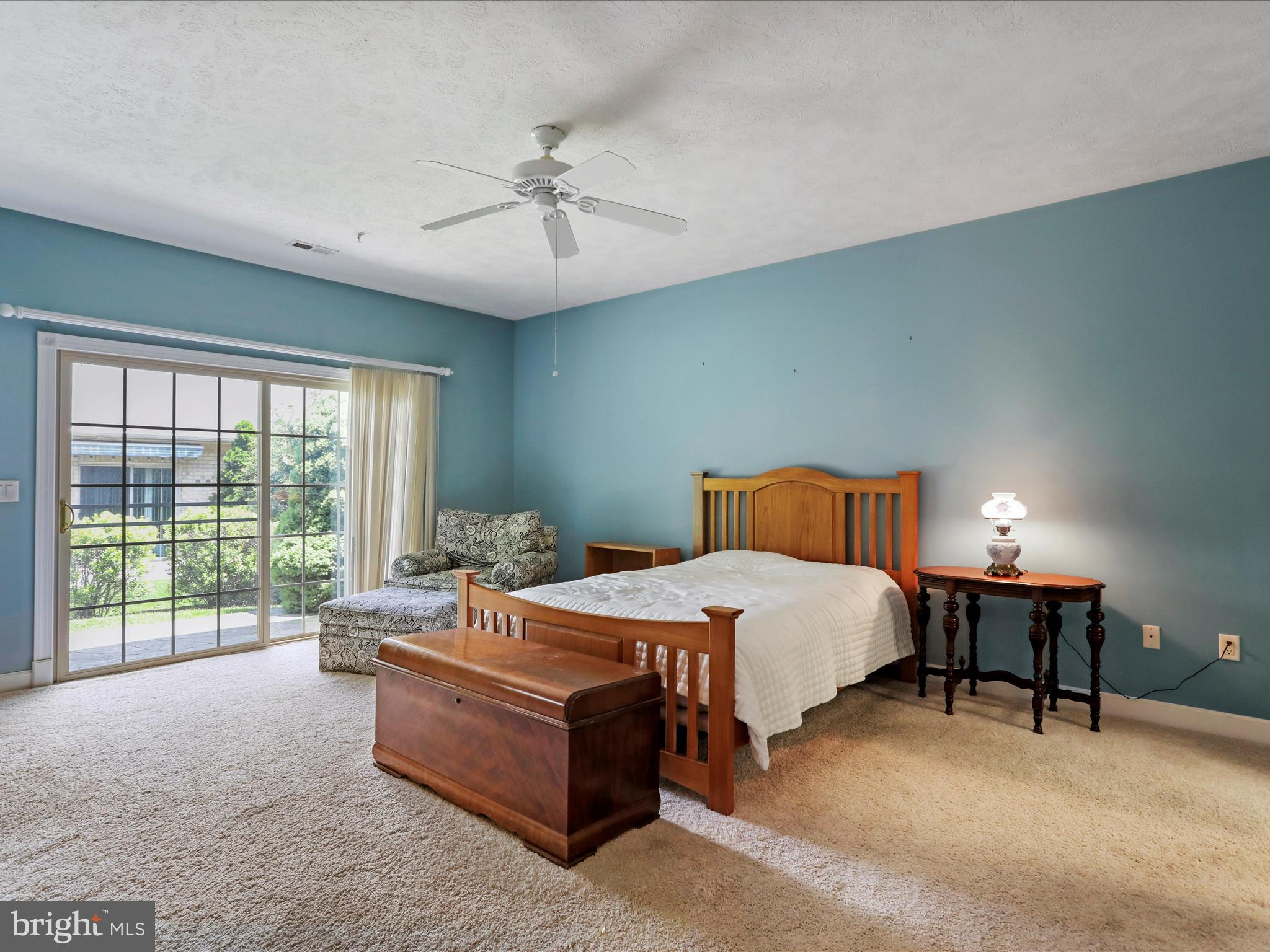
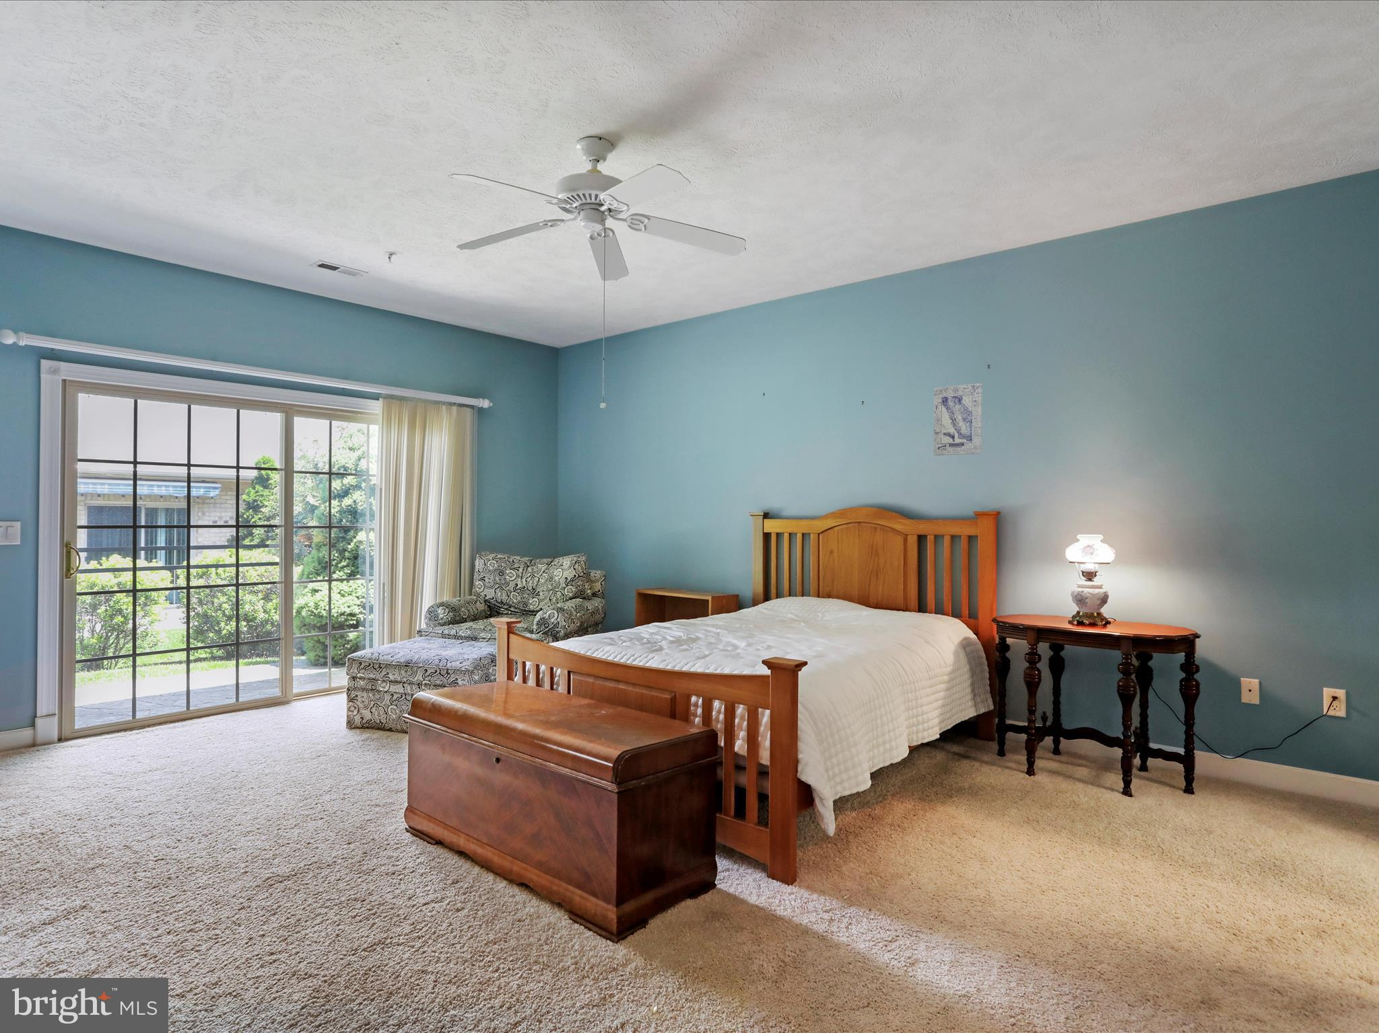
+ wall art [933,383,983,456]
